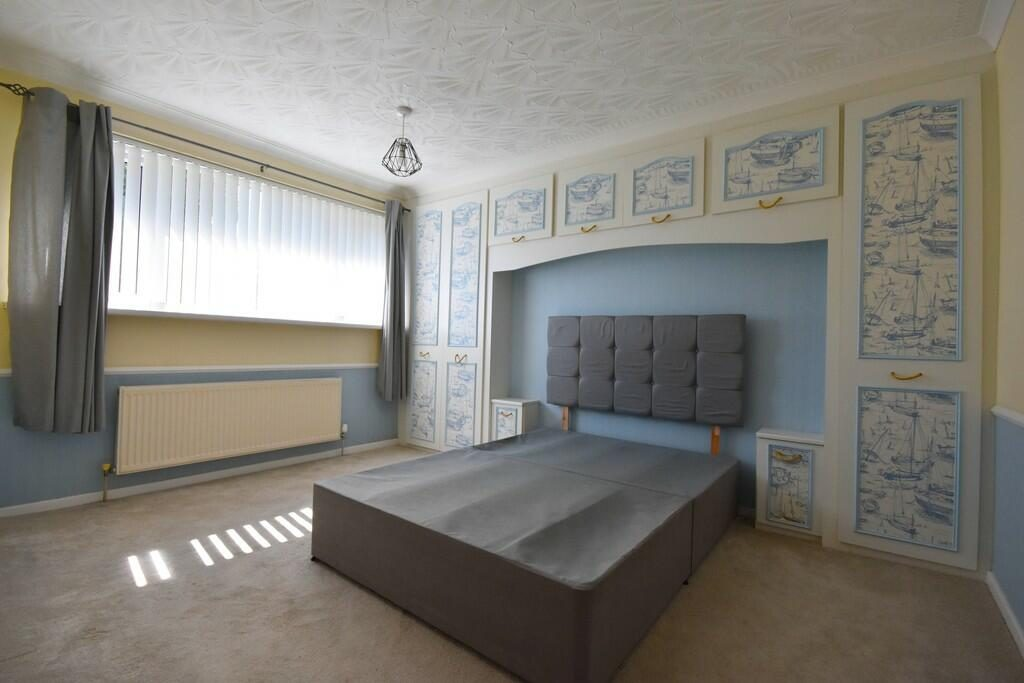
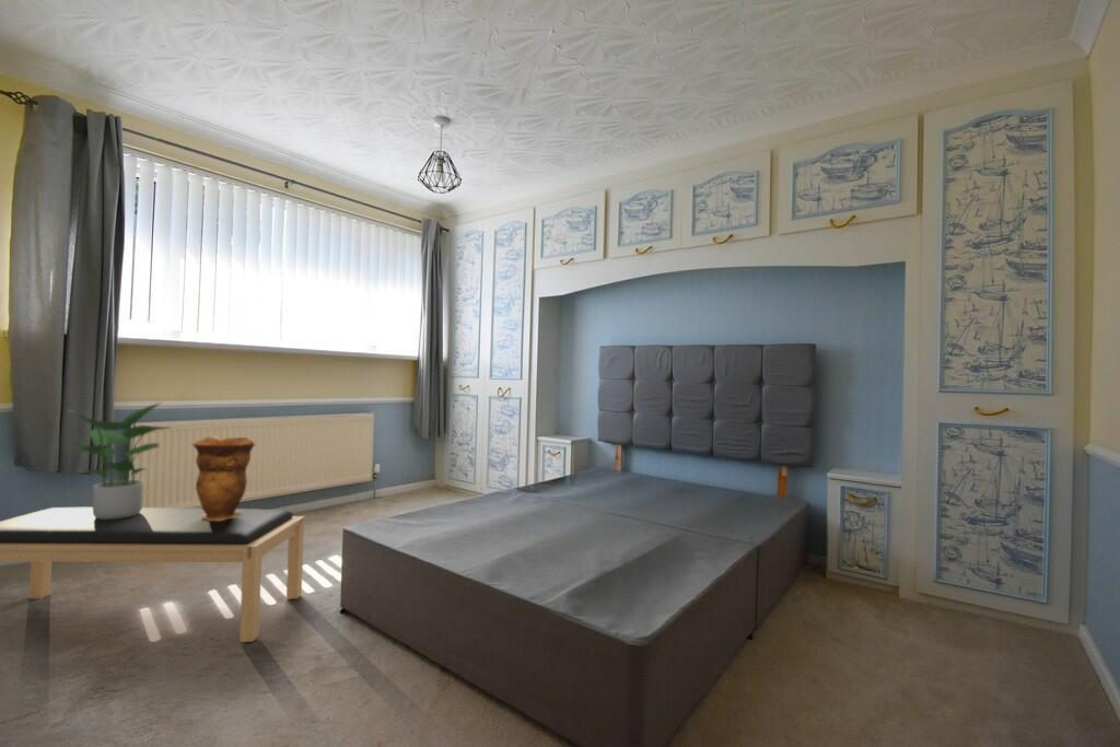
+ decorative vase [190,435,256,521]
+ potted plant [62,401,173,520]
+ bench [0,506,305,643]
